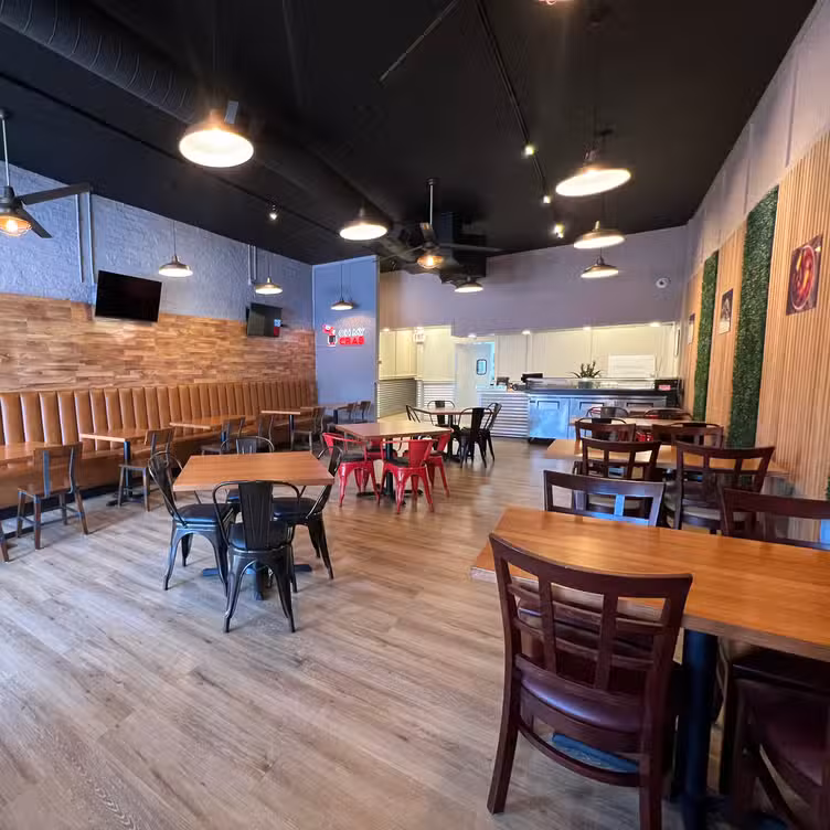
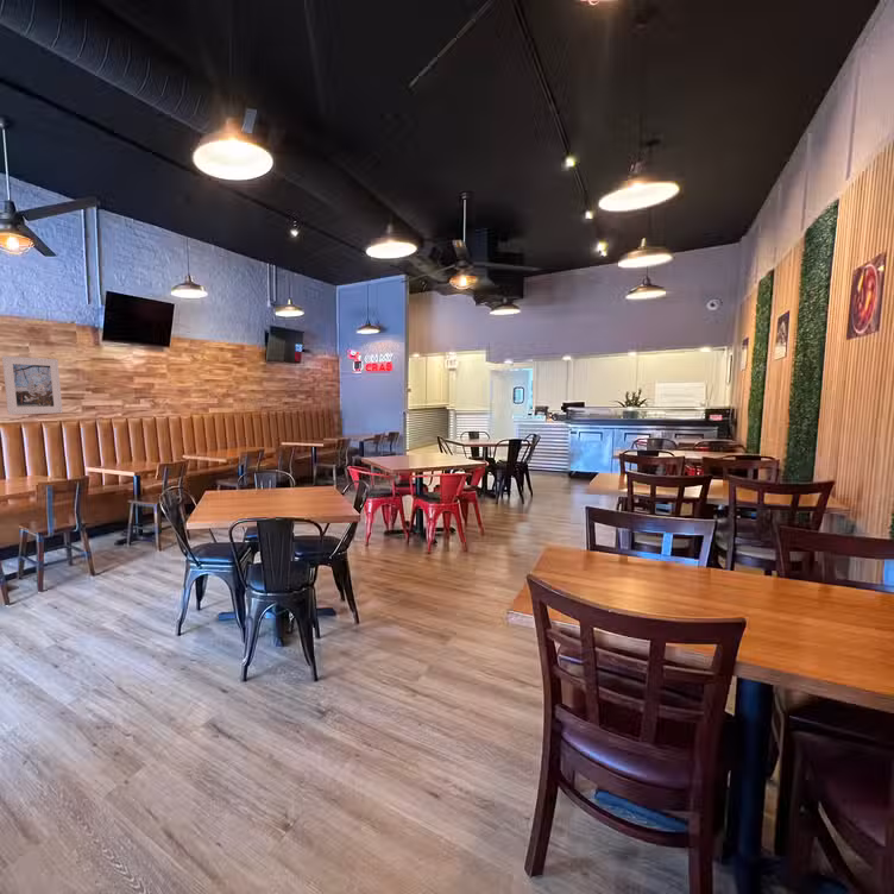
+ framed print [1,355,63,416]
